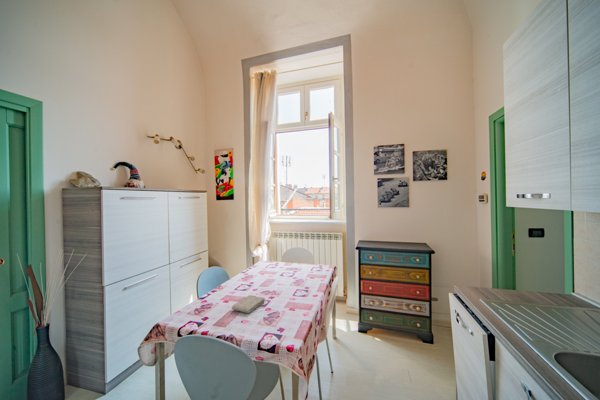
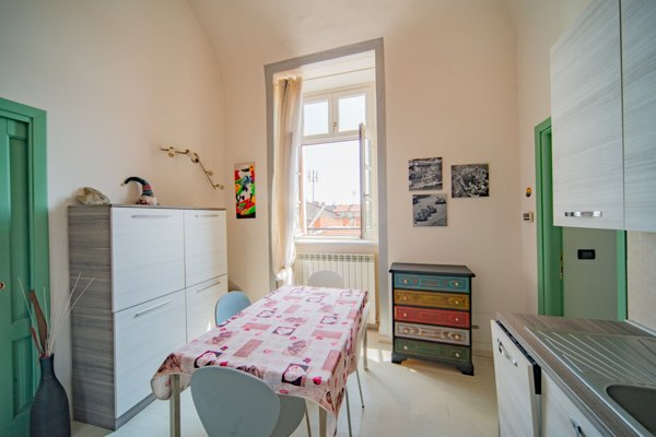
- washcloth [231,294,266,314]
